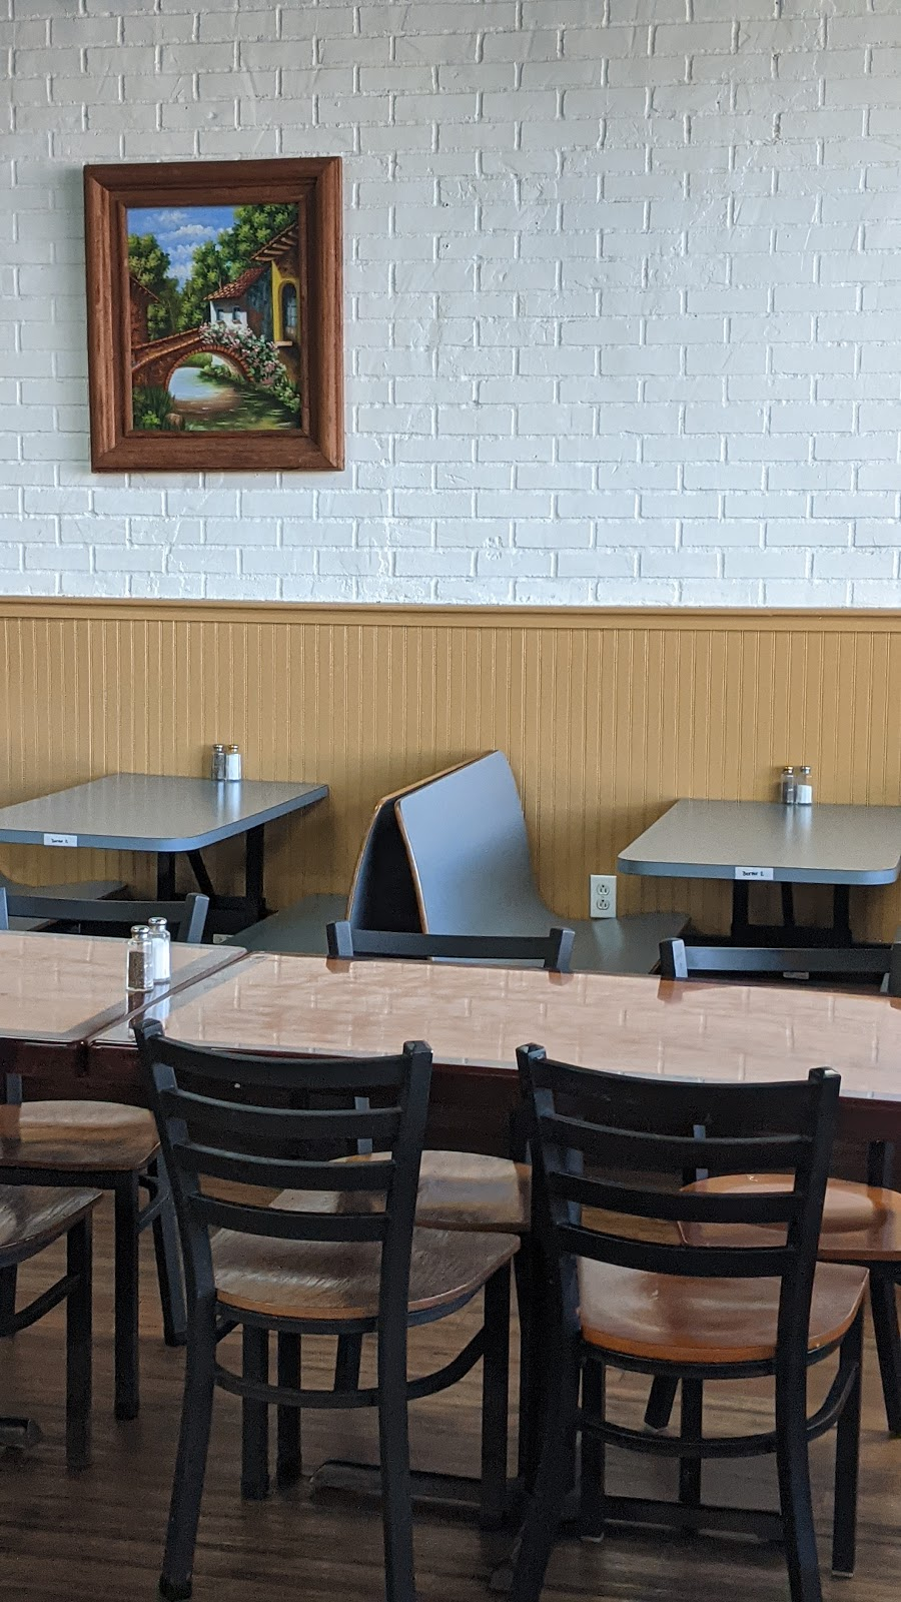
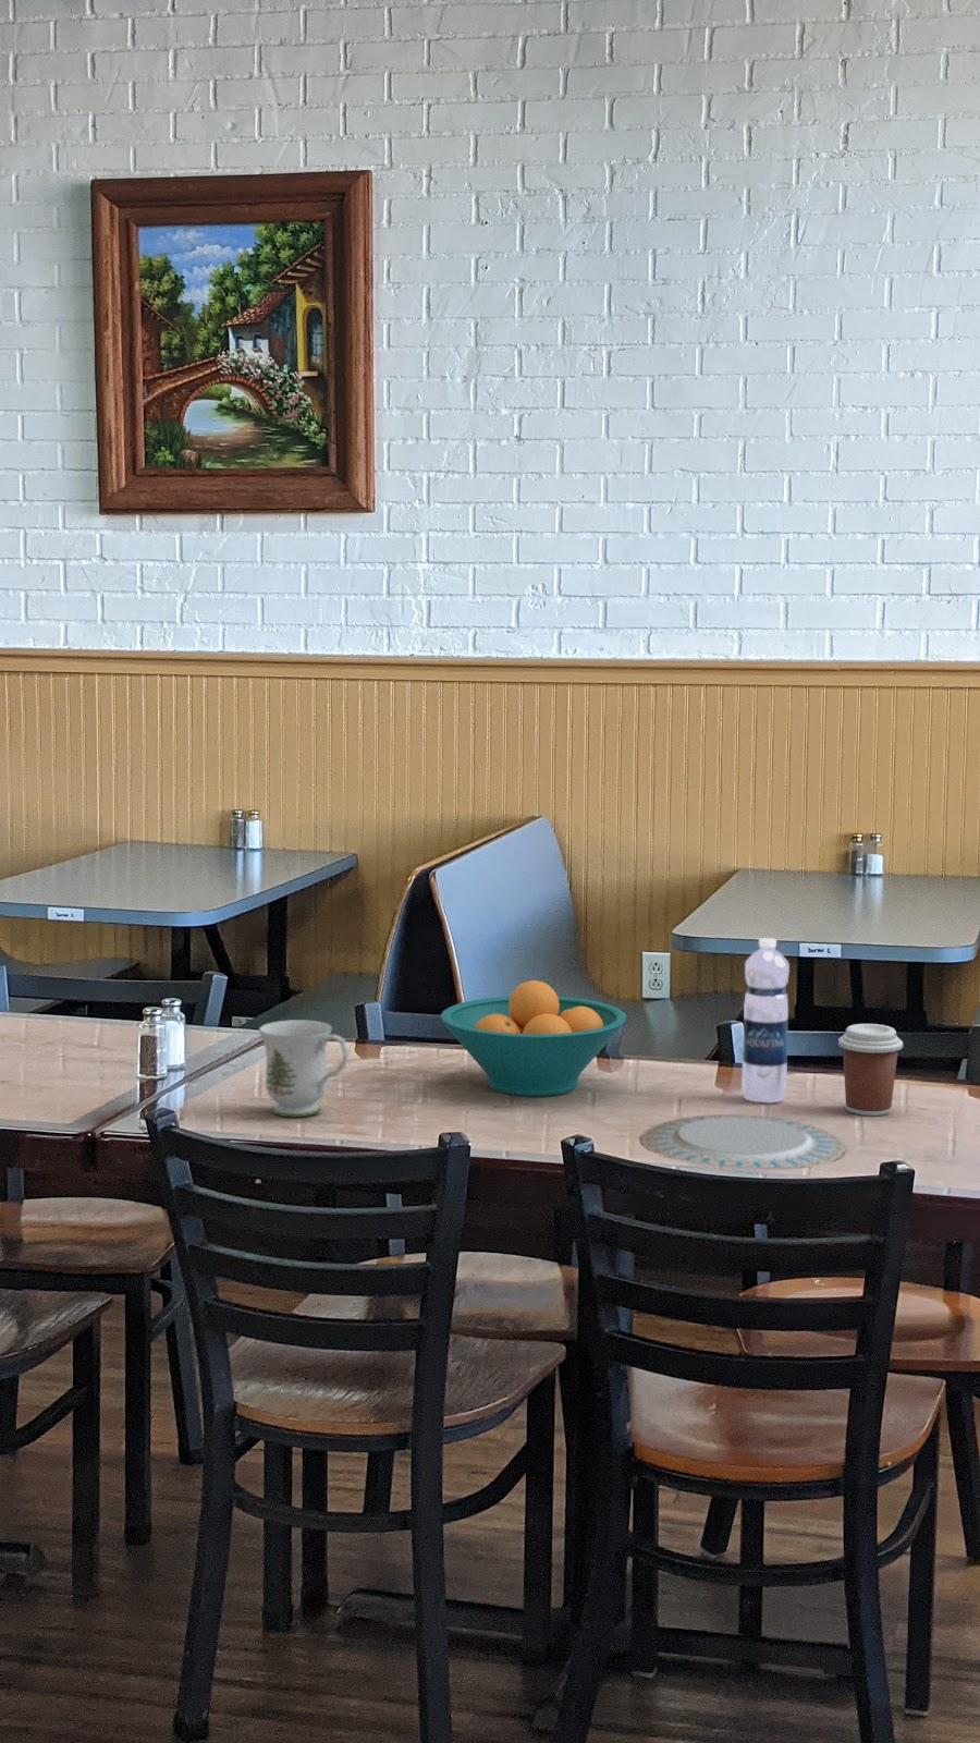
+ fruit bowl [440,979,627,1098]
+ coffee cup [838,1022,903,1117]
+ mug [258,1019,349,1118]
+ chinaware [640,1113,846,1168]
+ water bottle [741,937,791,1104]
